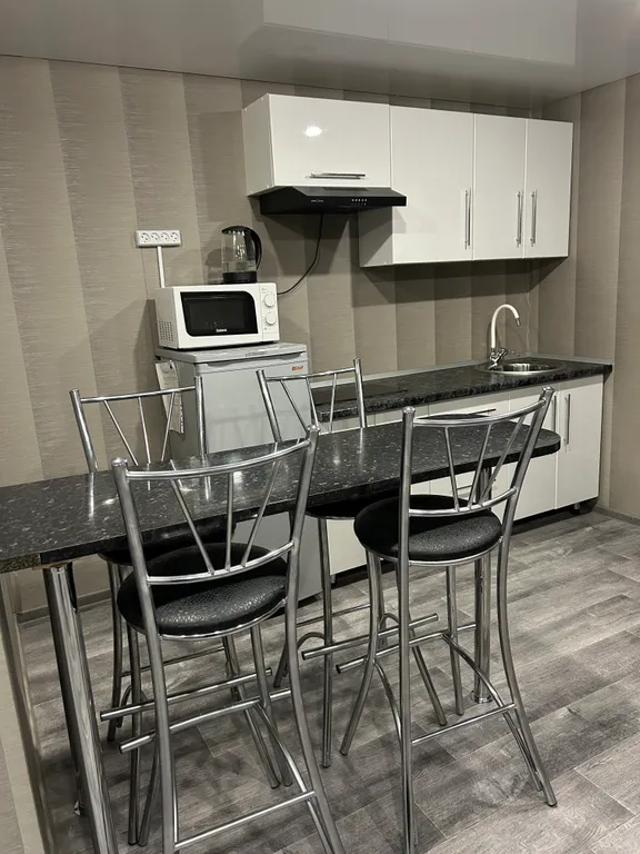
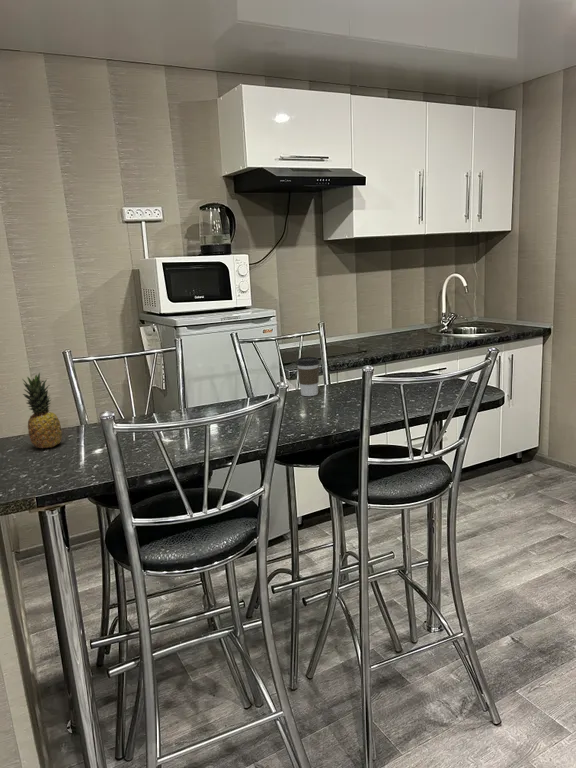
+ fruit [21,372,63,449]
+ coffee cup [296,356,320,397]
